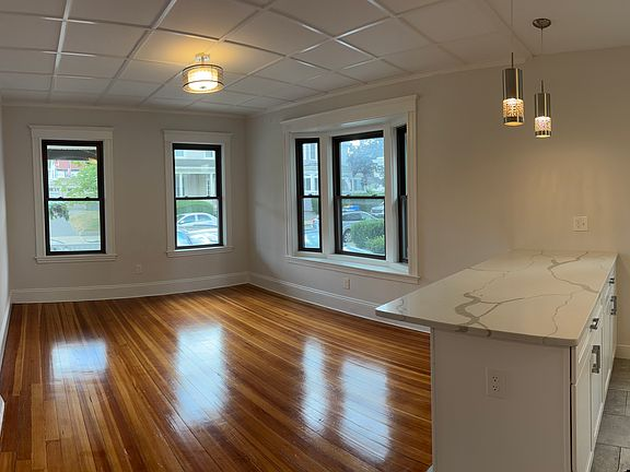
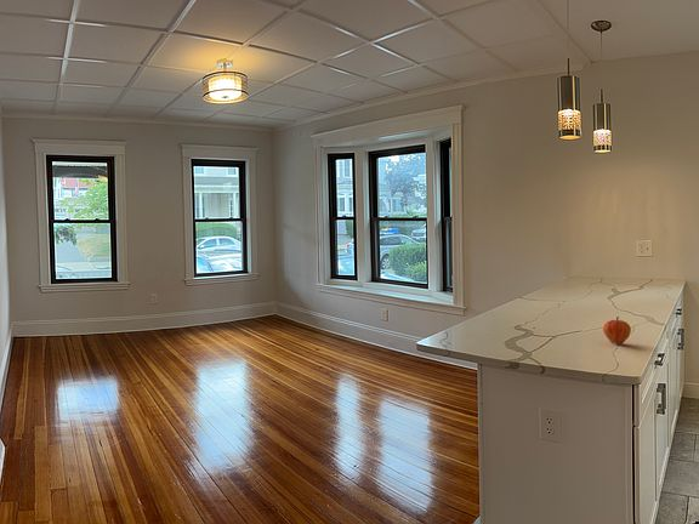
+ fruit [602,315,632,344]
